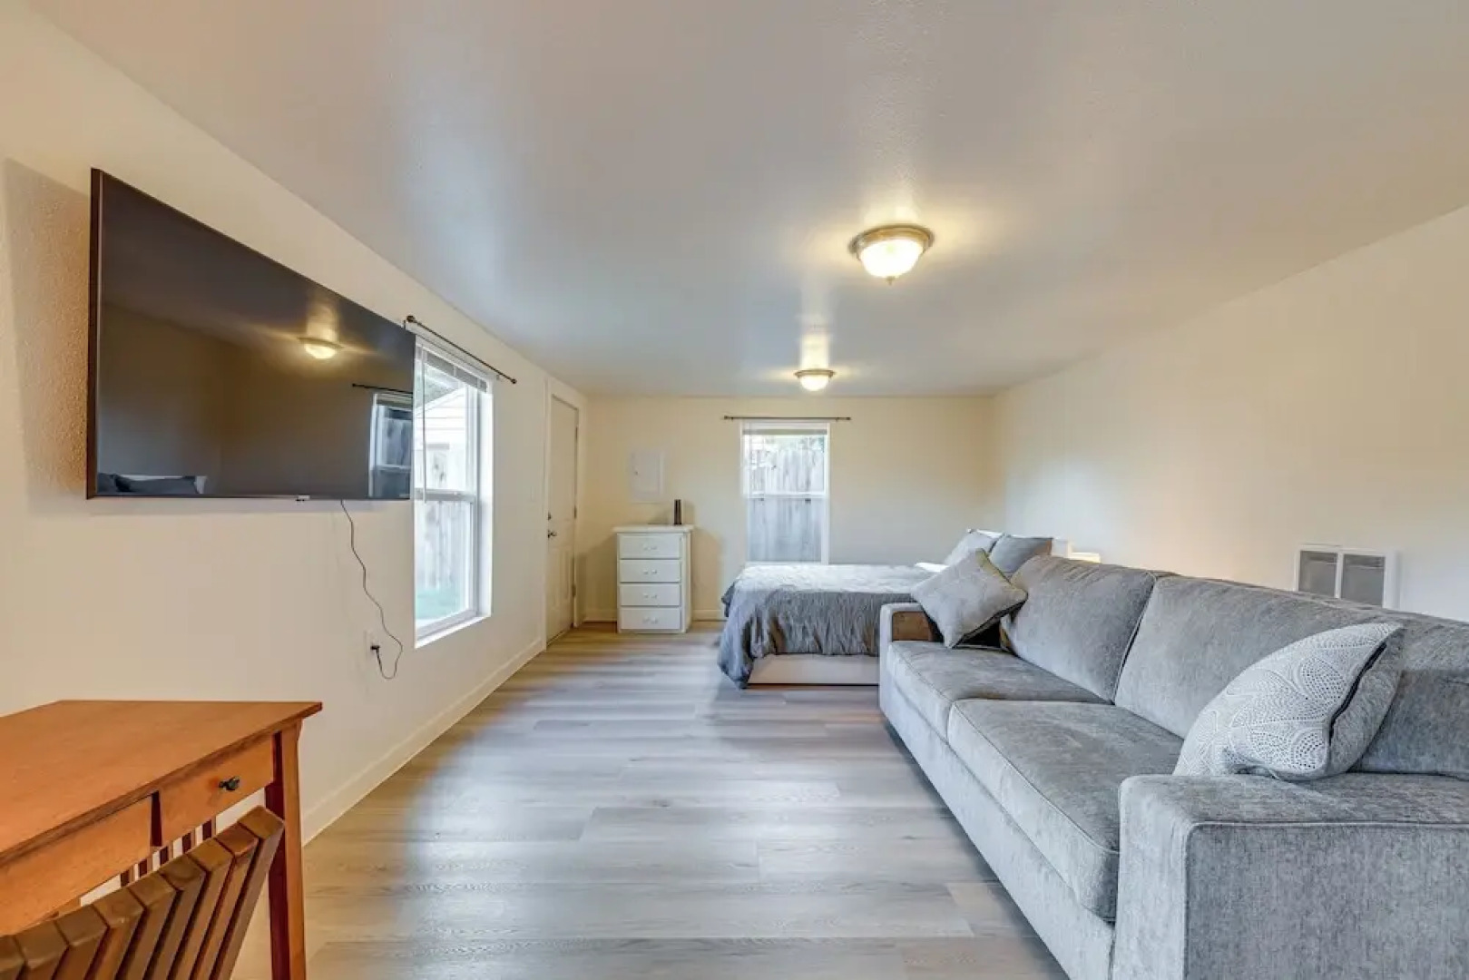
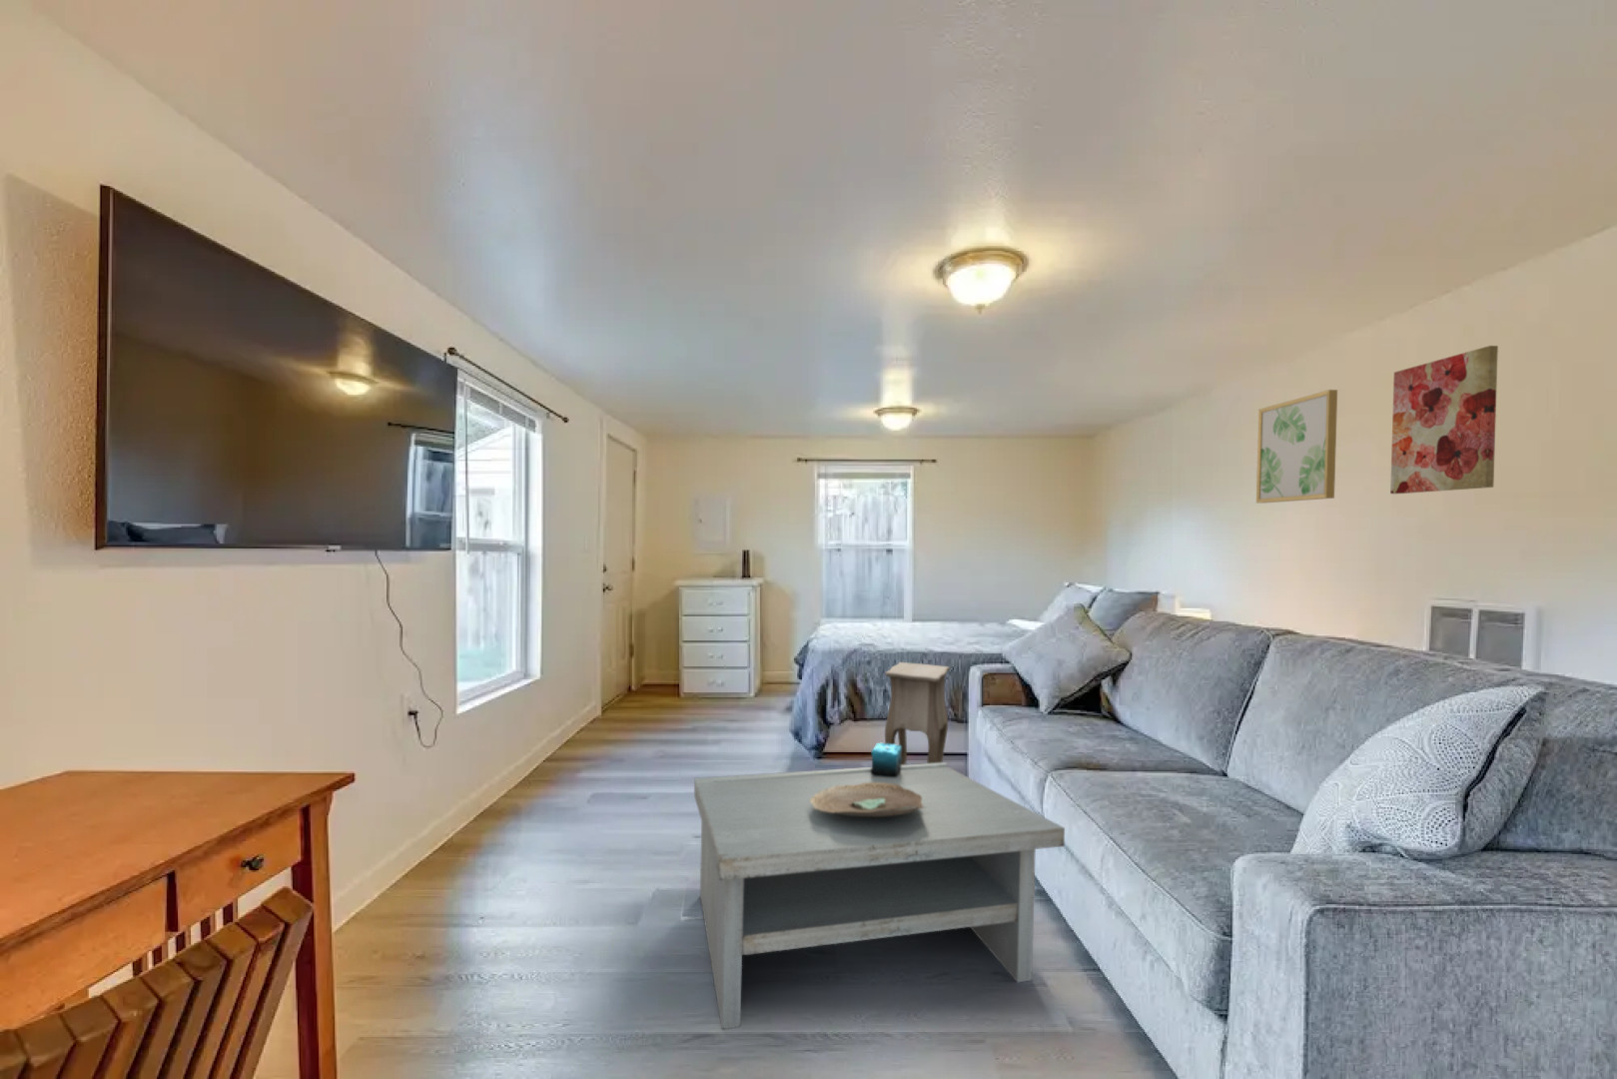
+ wall art [1389,344,1499,495]
+ decorative bowl [810,783,922,818]
+ side table [884,661,951,765]
+ coffee table [694,761,1066,1030]
+ candle [871,737,902,777]
+ wall art [1256,389,1339,505]
